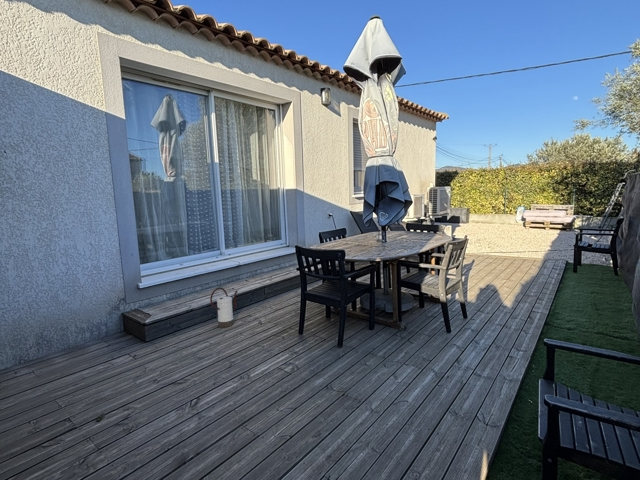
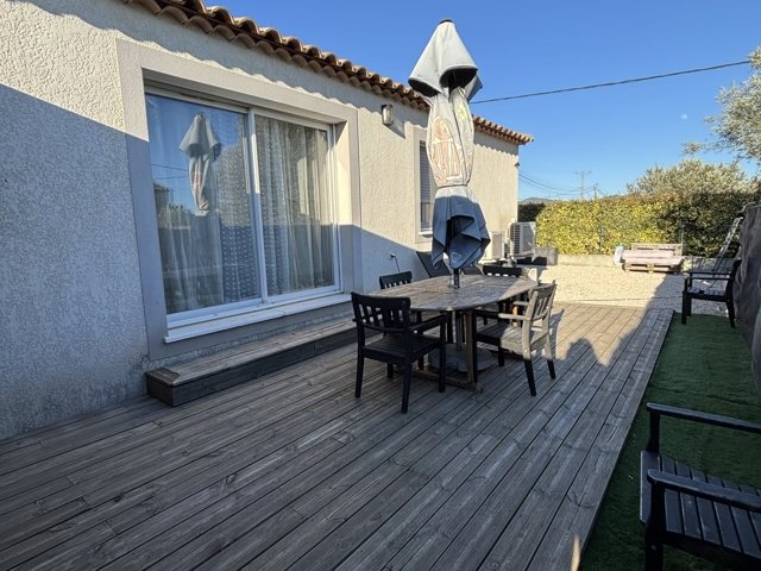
- watering can [209,287,239,328]
